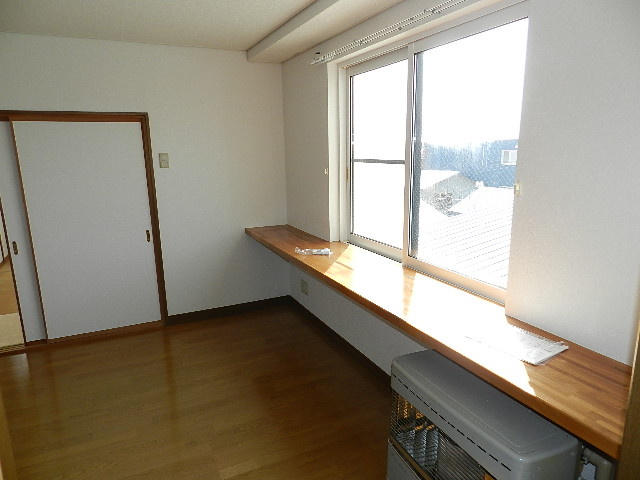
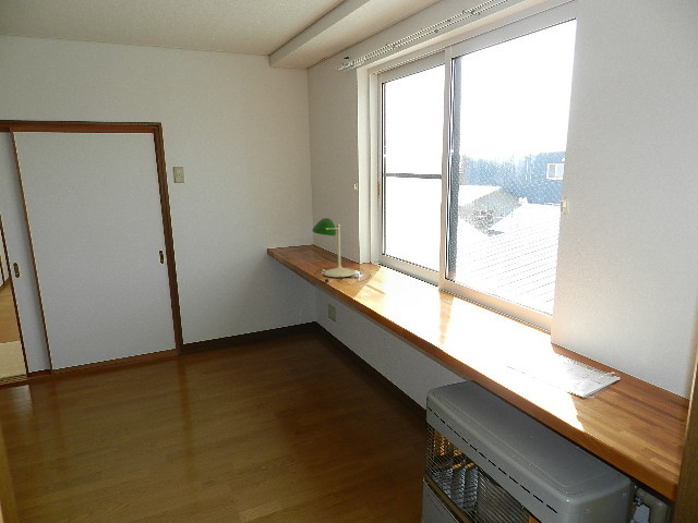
+ desk lamp [311,217,371,283]
